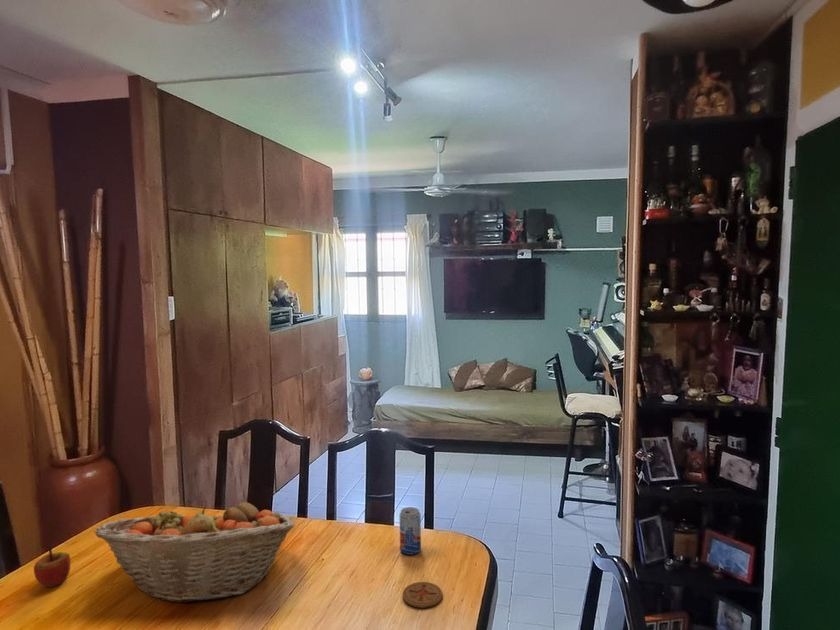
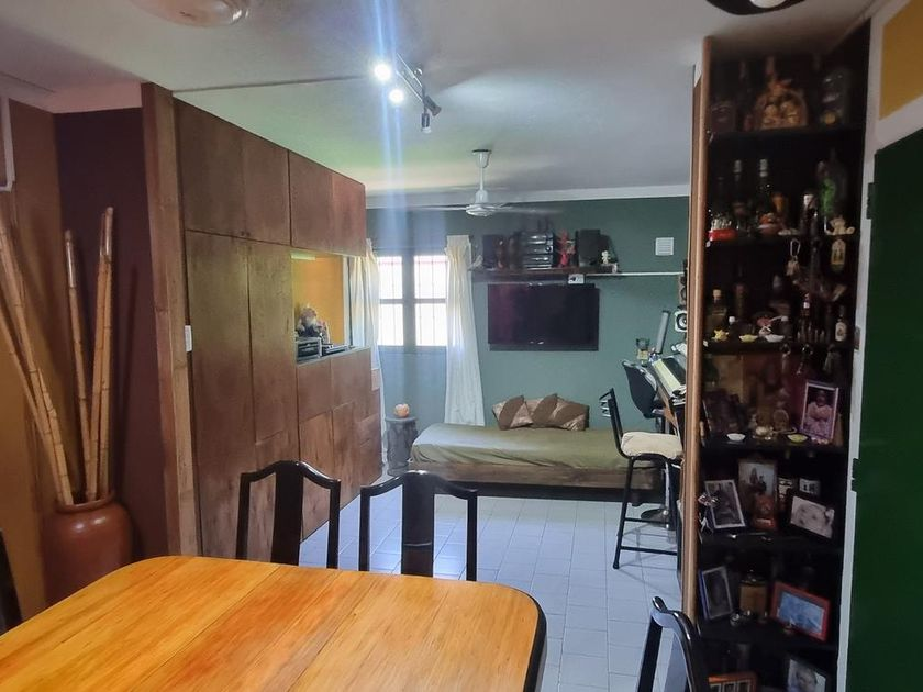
- fruit basket [94,500,296,604]
- coaster [402,581,443,609]
- beverage can [398,506,422,556]
- apple [33,544,71,588]
